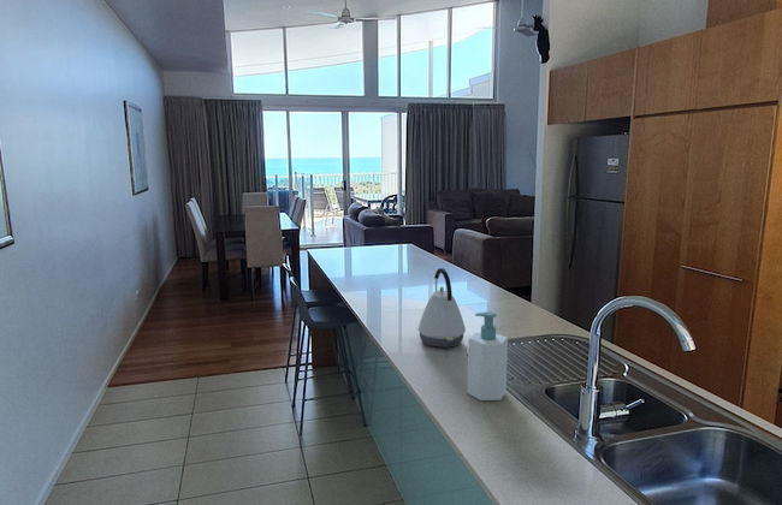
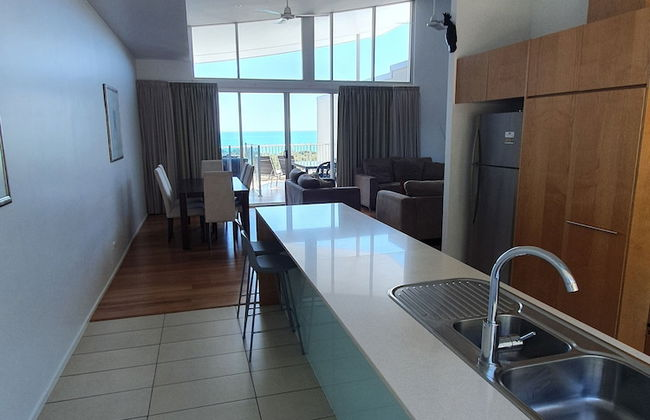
- soap bottle [467,310,509,402]
- kettle [416,267,467,349]
